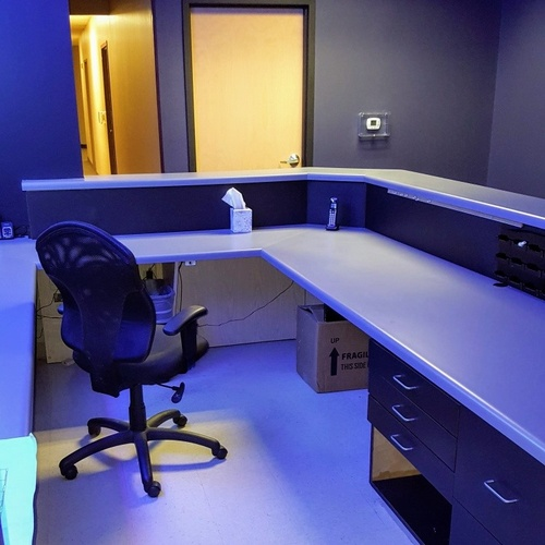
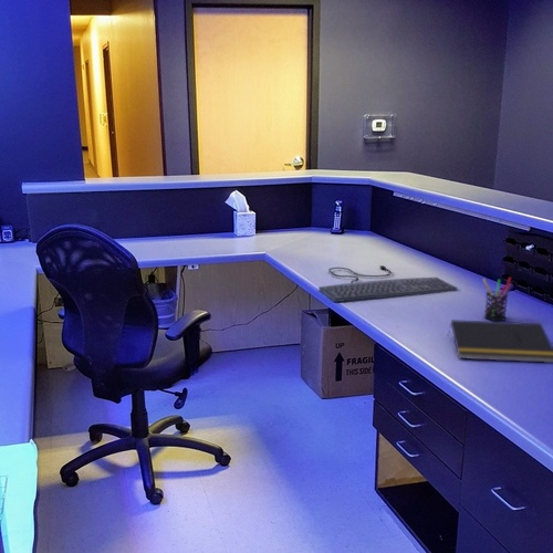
+ notepad [447,319,553,364]
+ pen holder [482,276,515,322]
+ keyboard [317,264,458,303]
